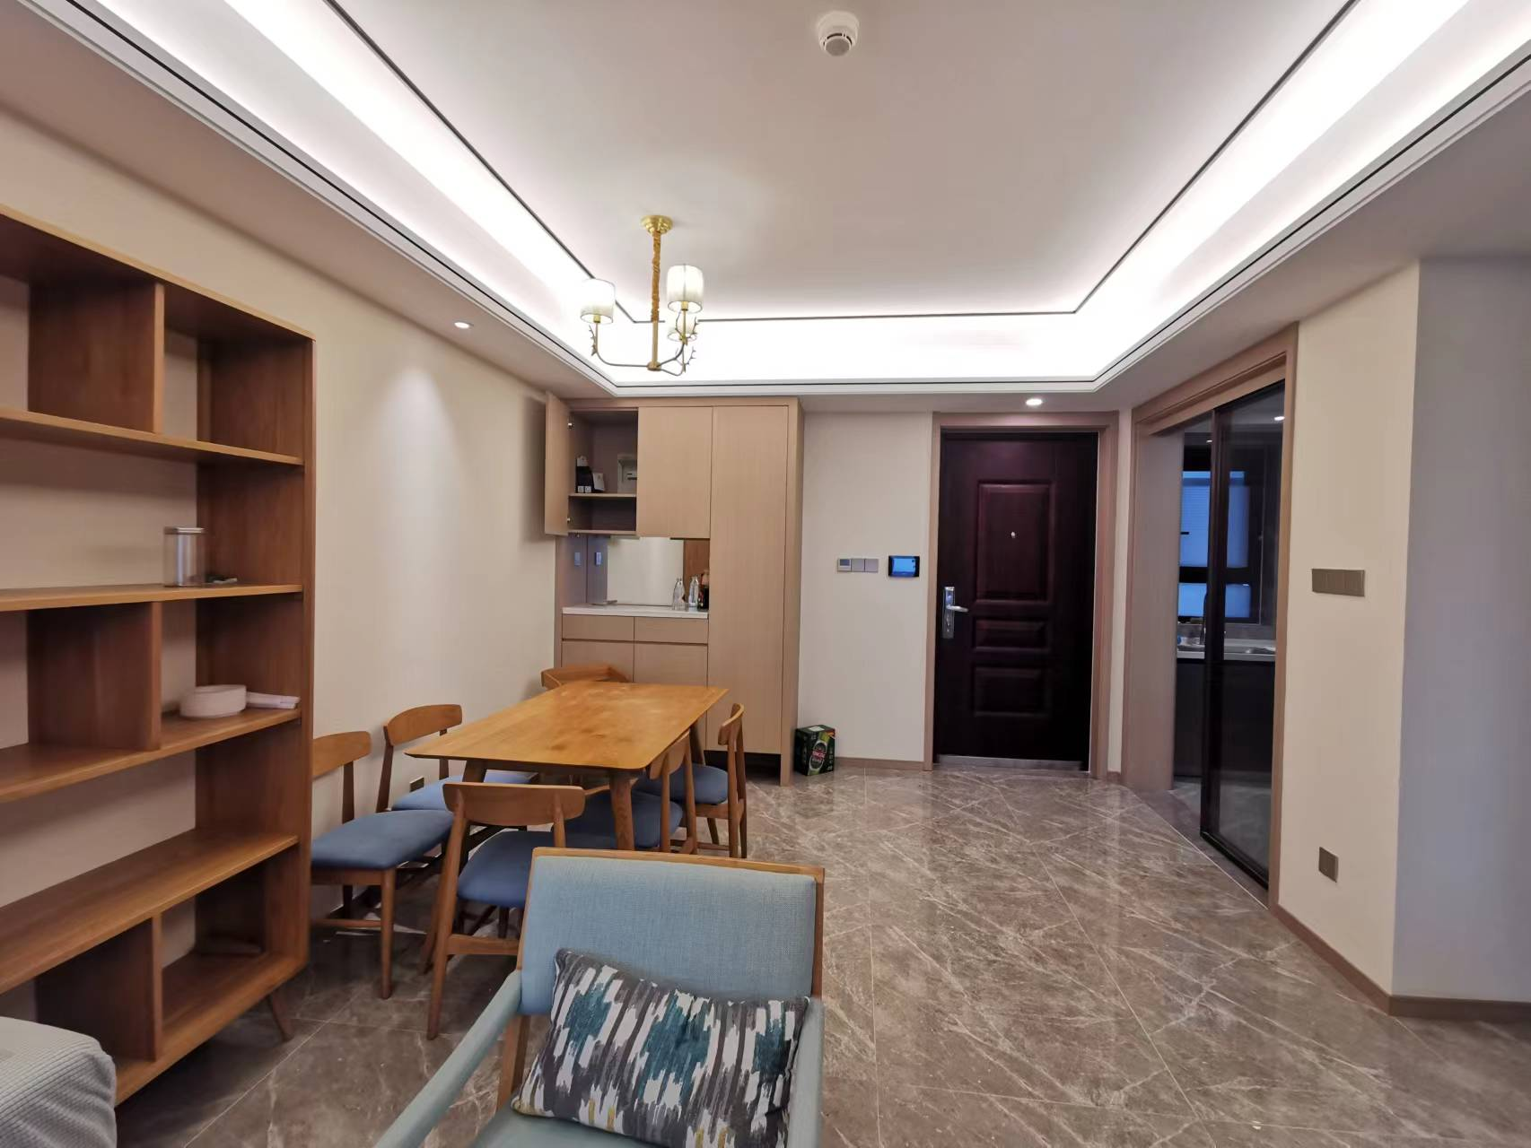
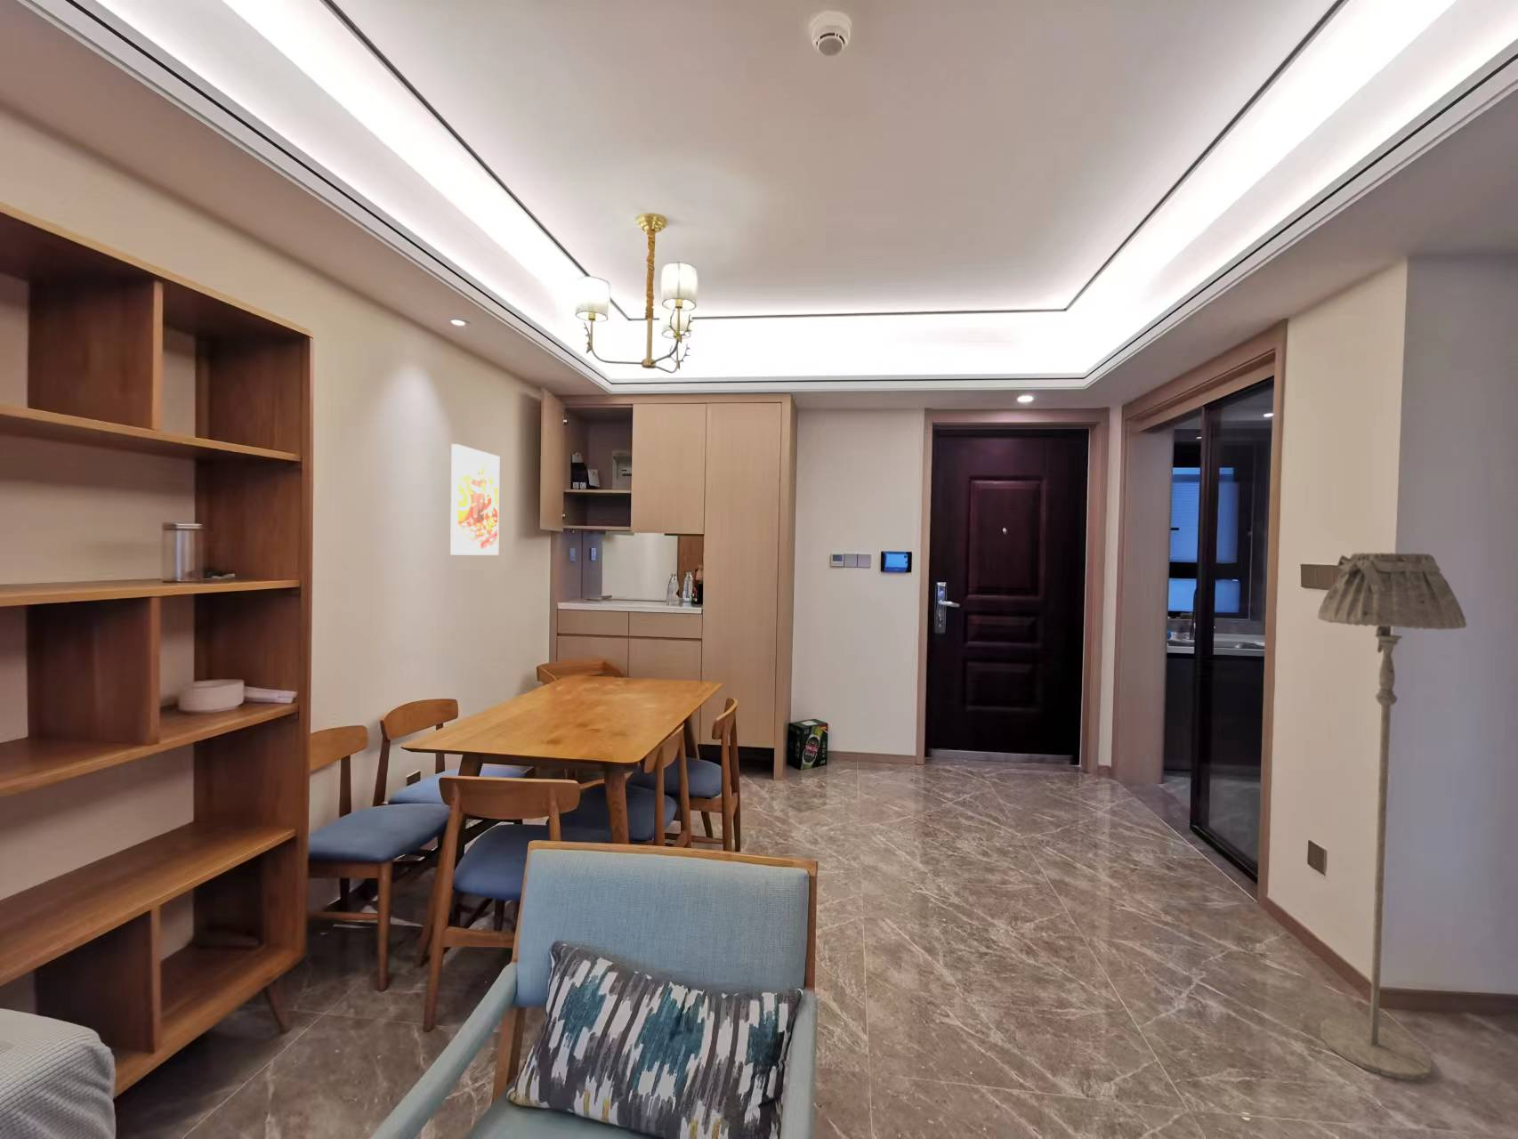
+ floor lamp [1317,552,1468,1082]
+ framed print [450,443,500,556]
